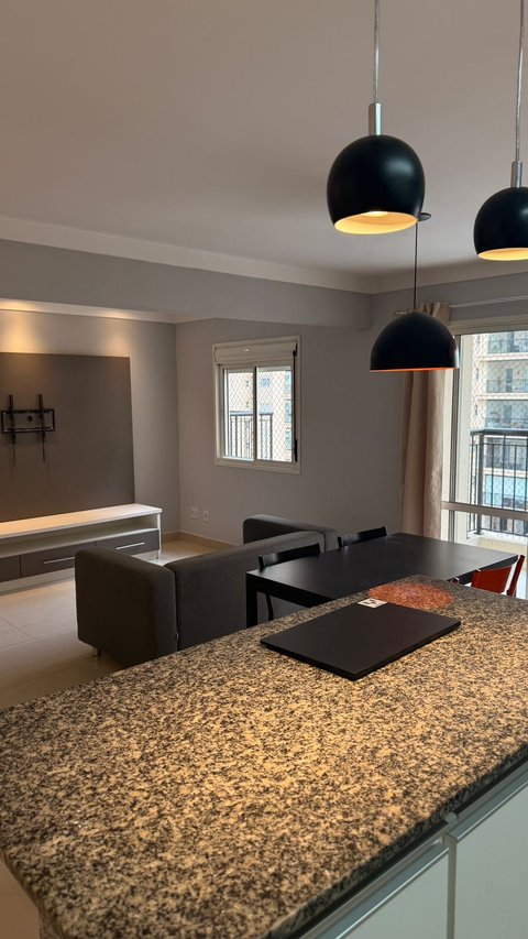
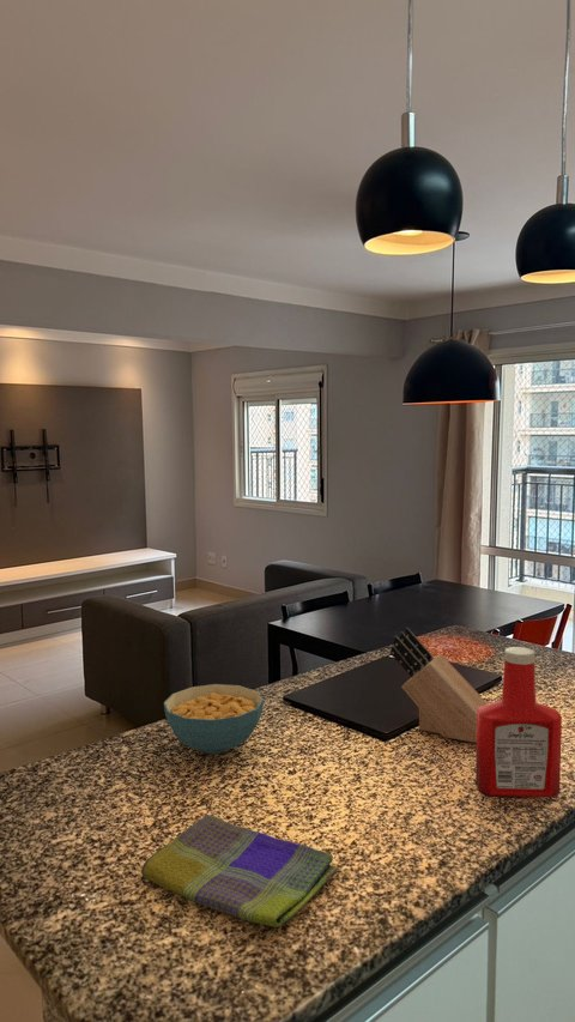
+ dish towel [140,814,339,929]
+ knife block [389,627,489,744]
+ soap bottle [474,646,563,798]
+ cereal bowl [163,683,265,755]
